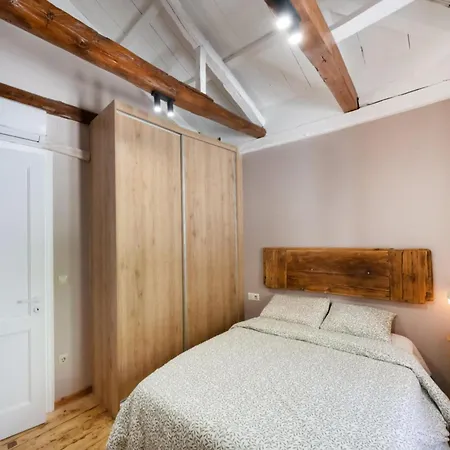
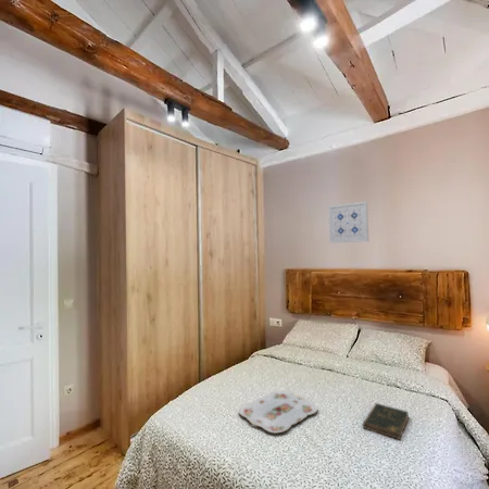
+ wall art [327,200,369,244]
+ bible [362,402,410,441]
+ serving tray [238,390,319,435]
